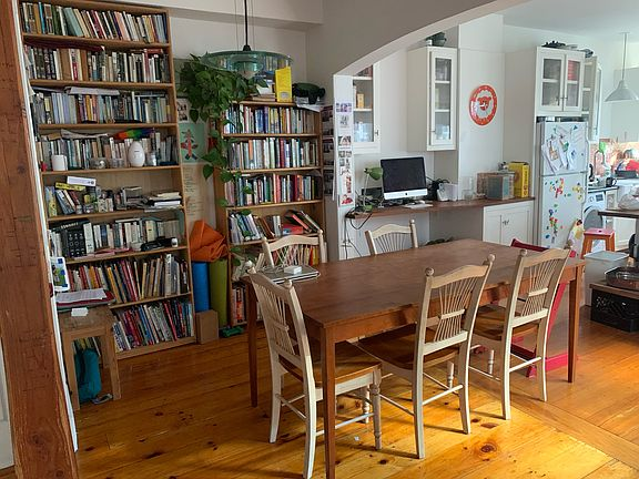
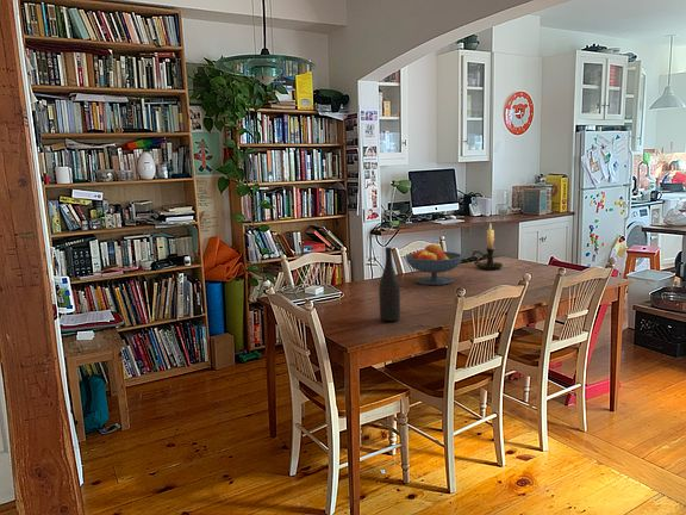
+ fruit bowl [404,243,464,286]
+ candle holder [470,223,504,271]
+ wine bottle [378,246,401,322]
